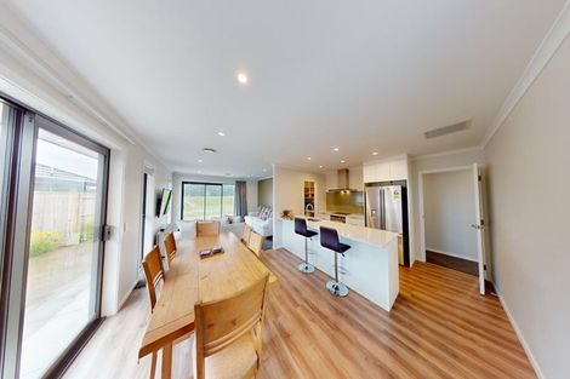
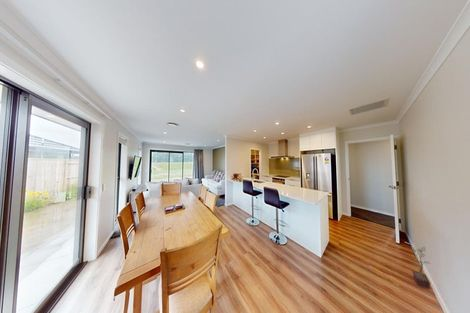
+ potted plant [409,246,432,290]
